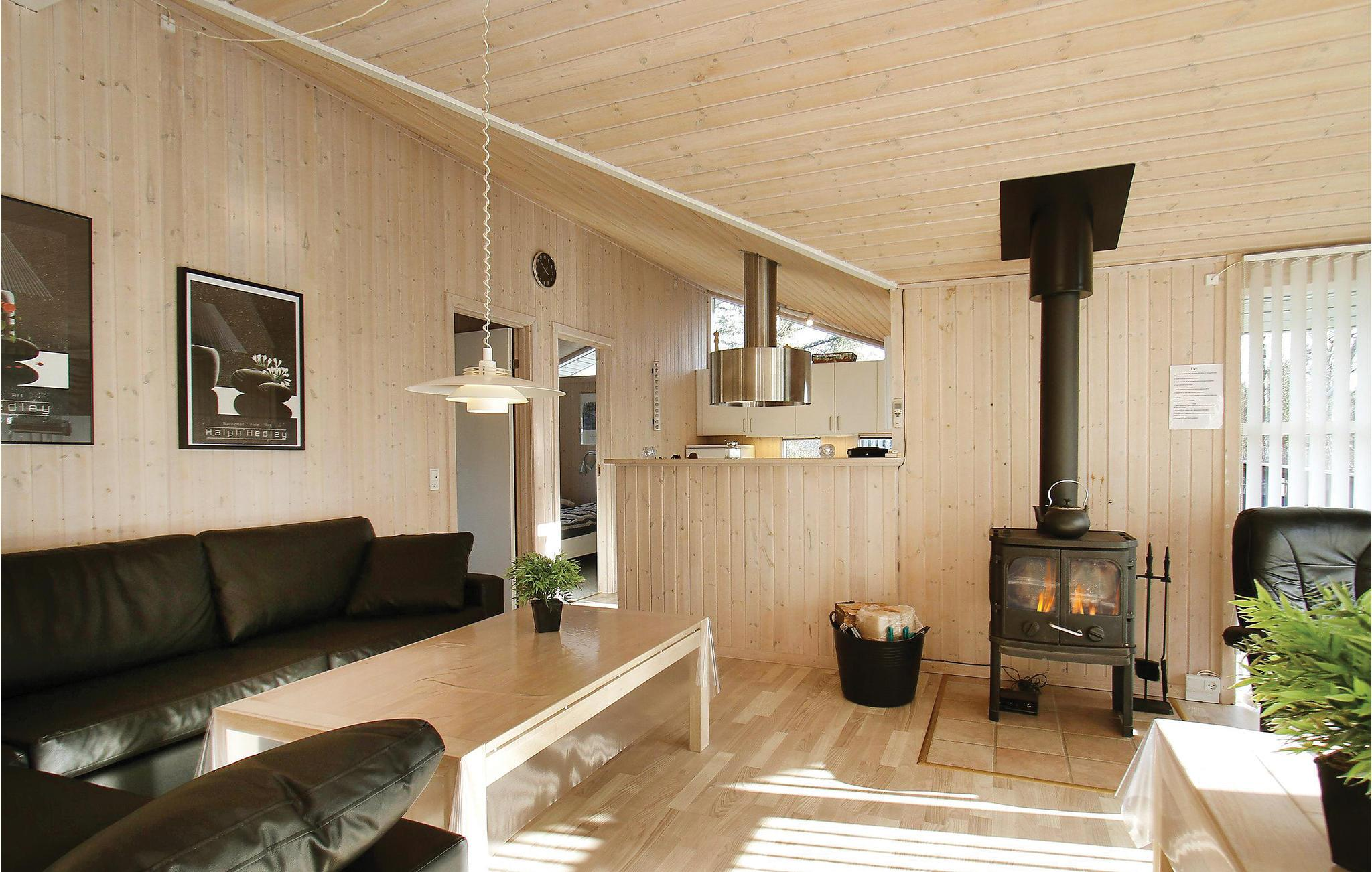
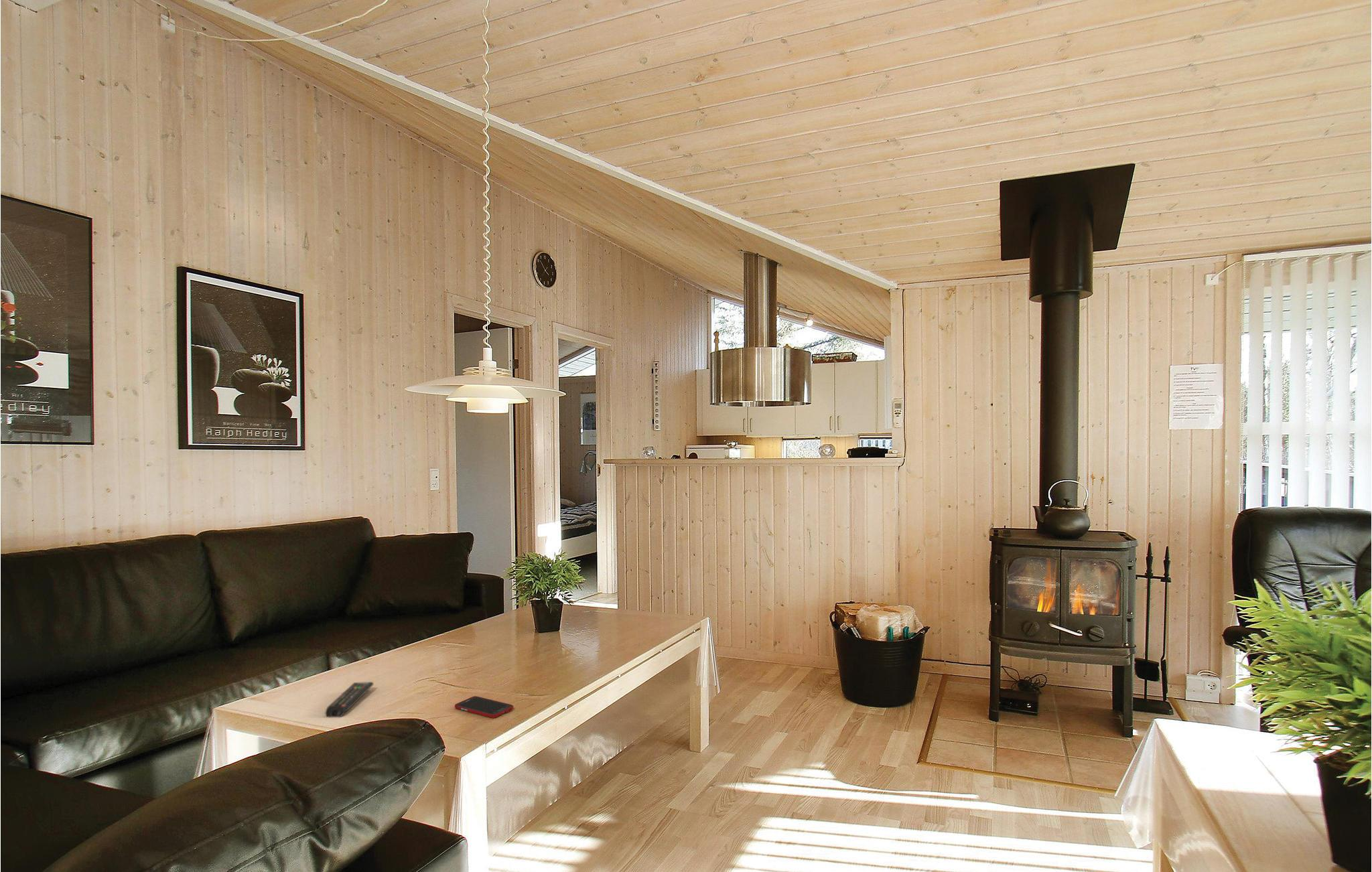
+ remote control [325,681,374,718]
+ cell phone [454,695,514,719]
